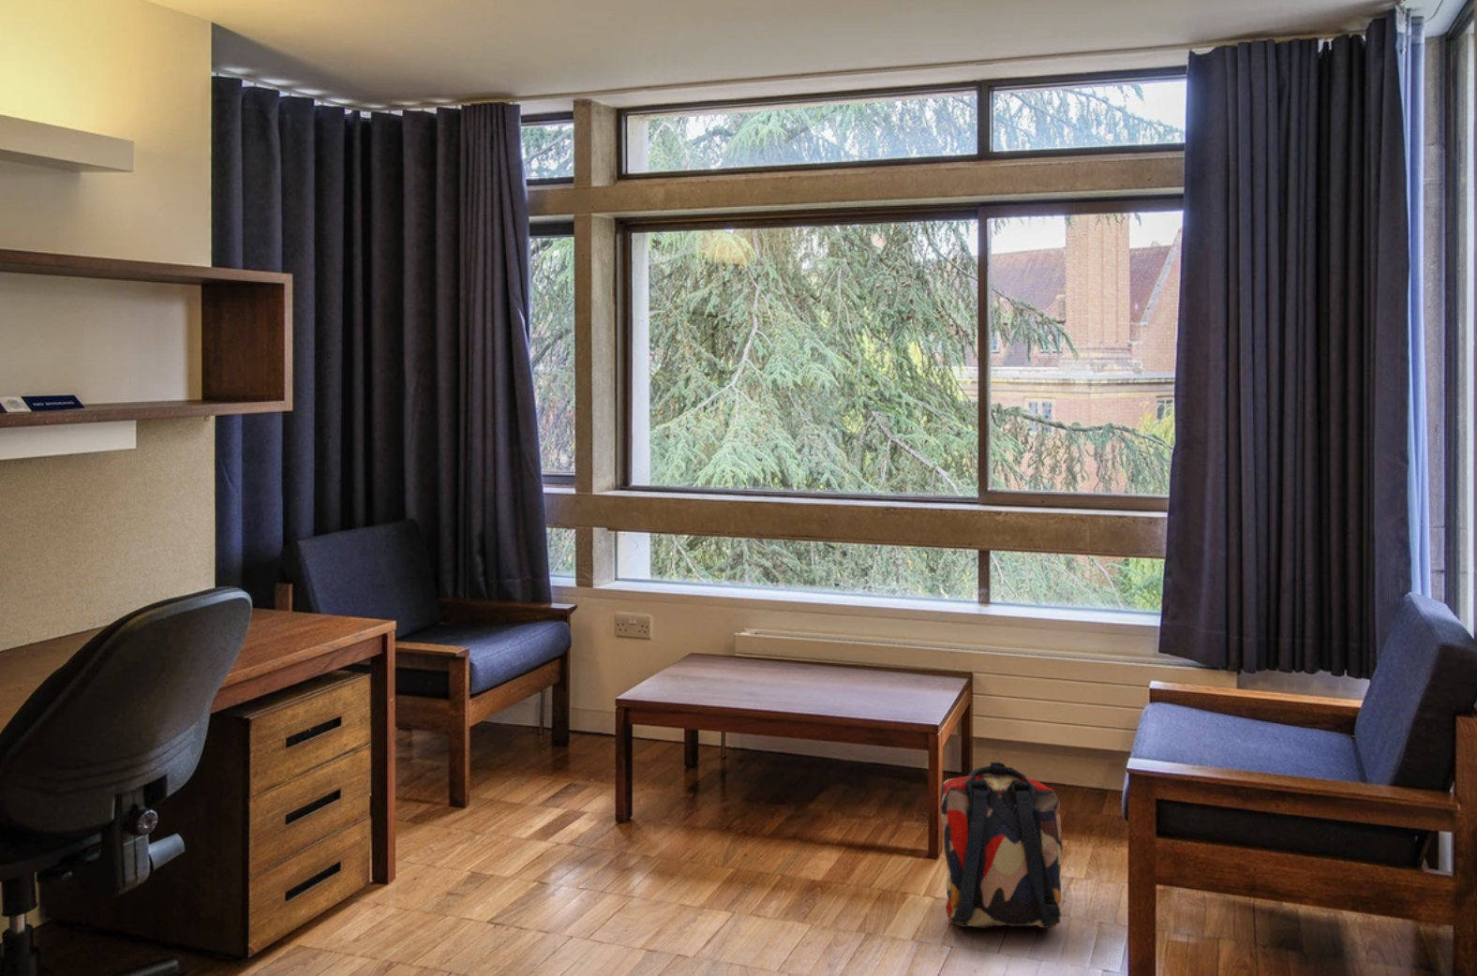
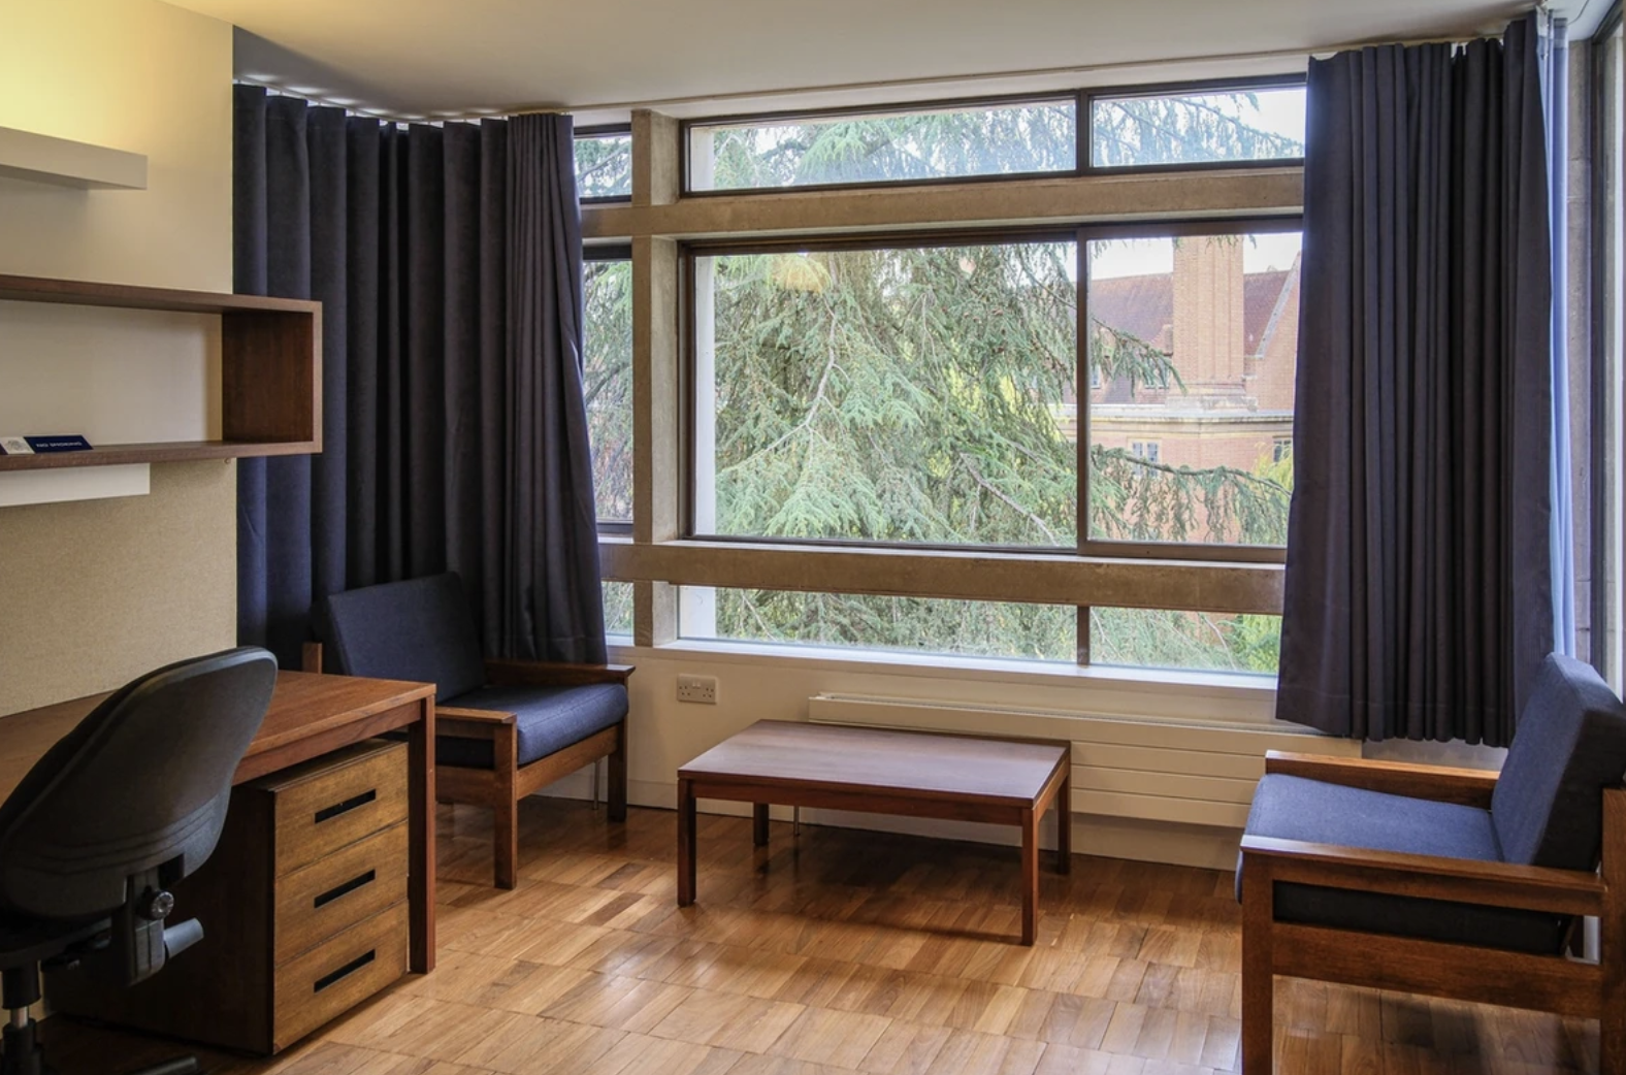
- backpack [939,760,1064,929]
